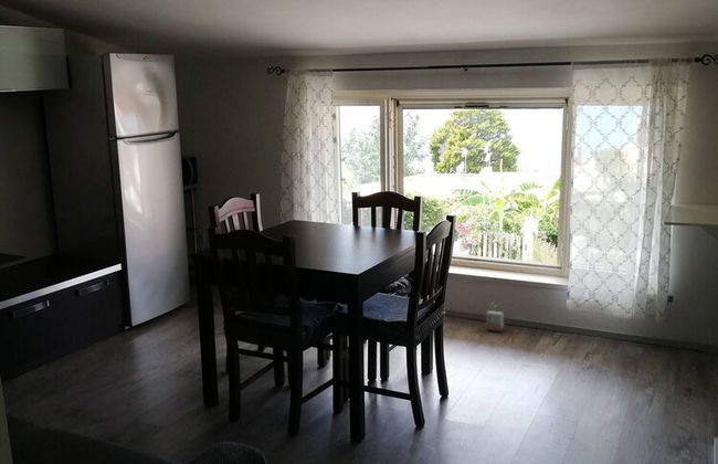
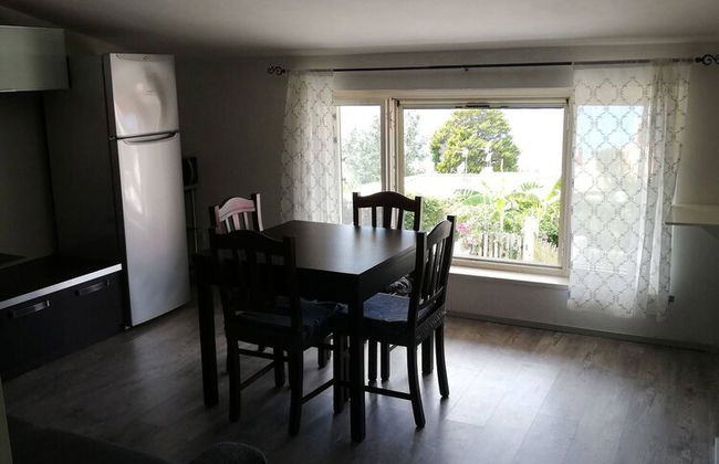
- potted plant [485,302,505,333]
